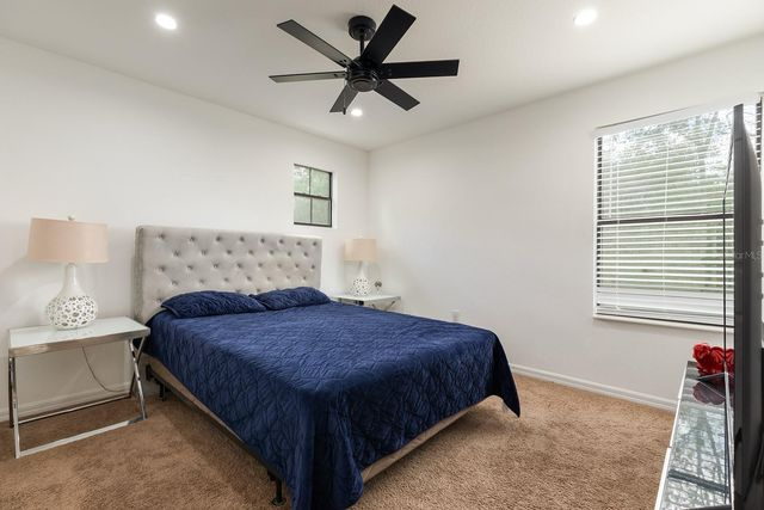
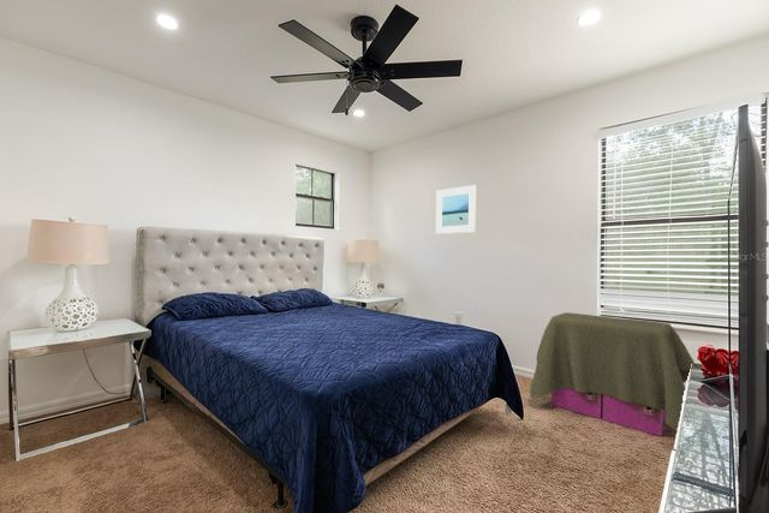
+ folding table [529,311,696,437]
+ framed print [435,184,477,235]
